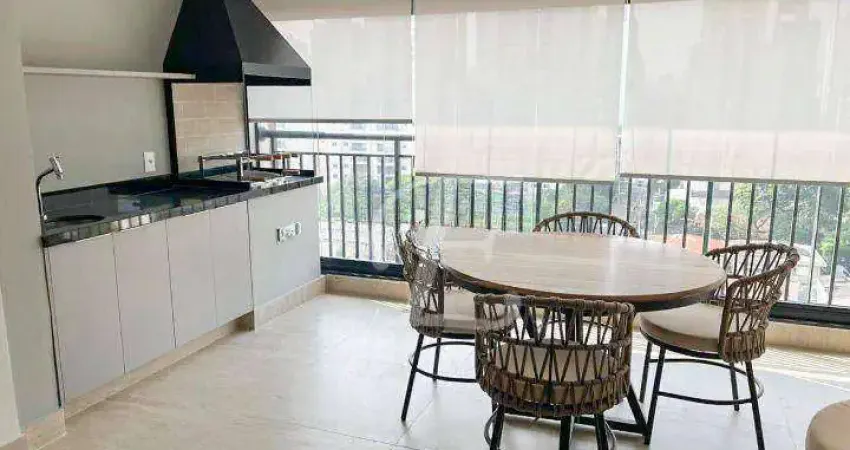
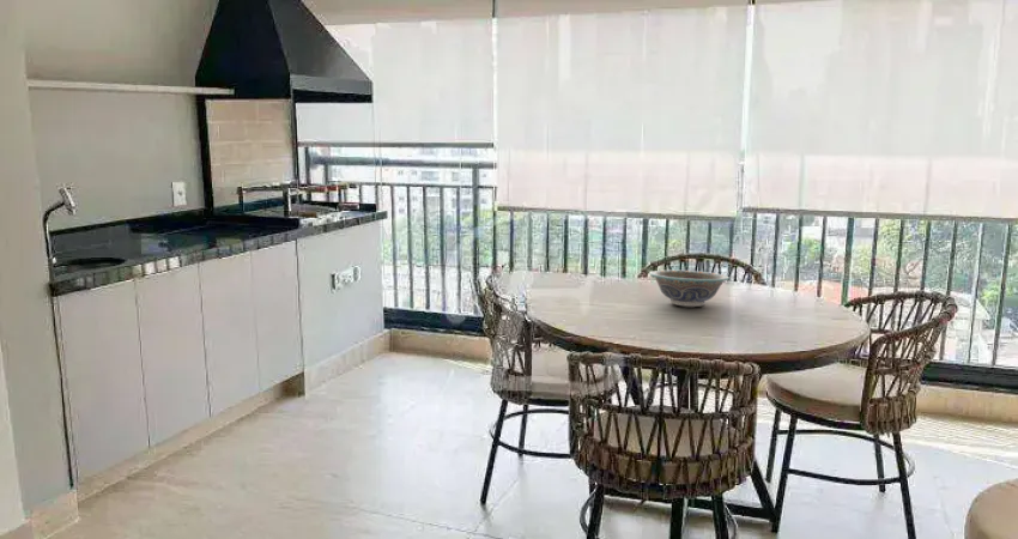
+ decorative bowl [649,270,731,308]
